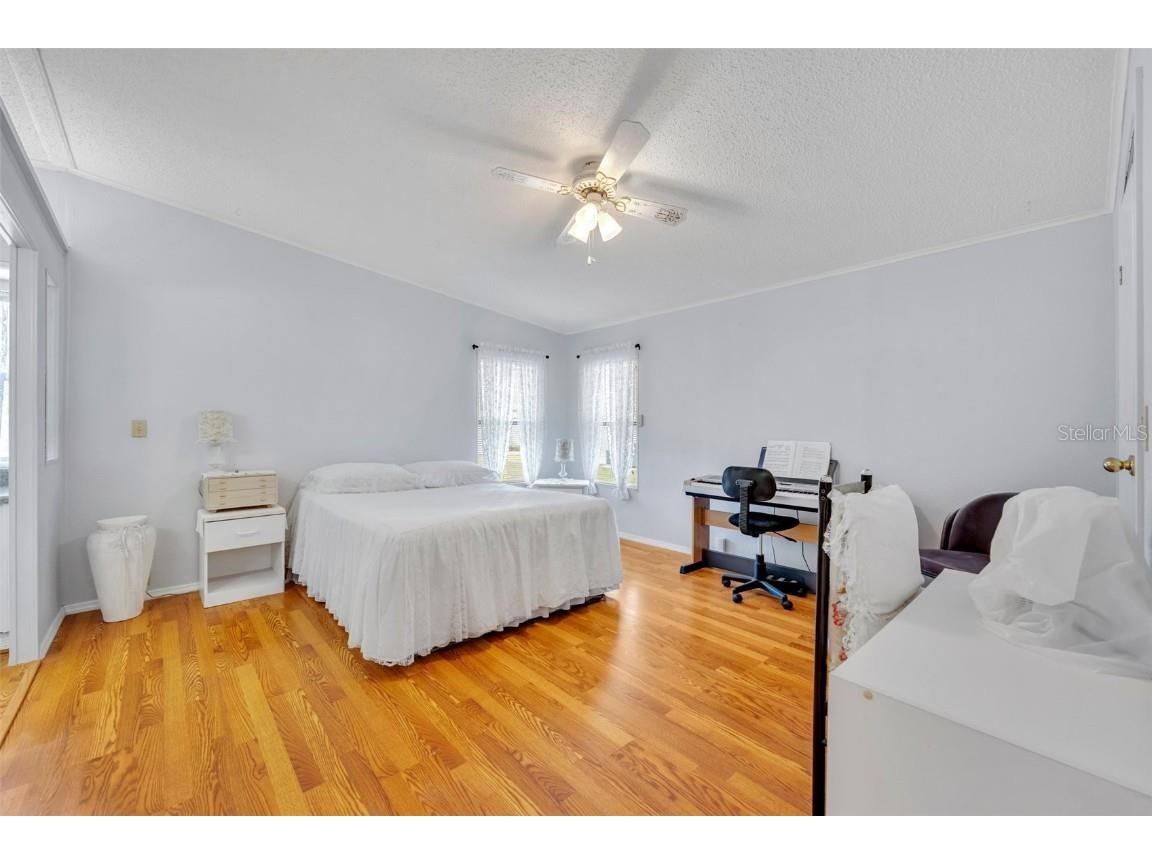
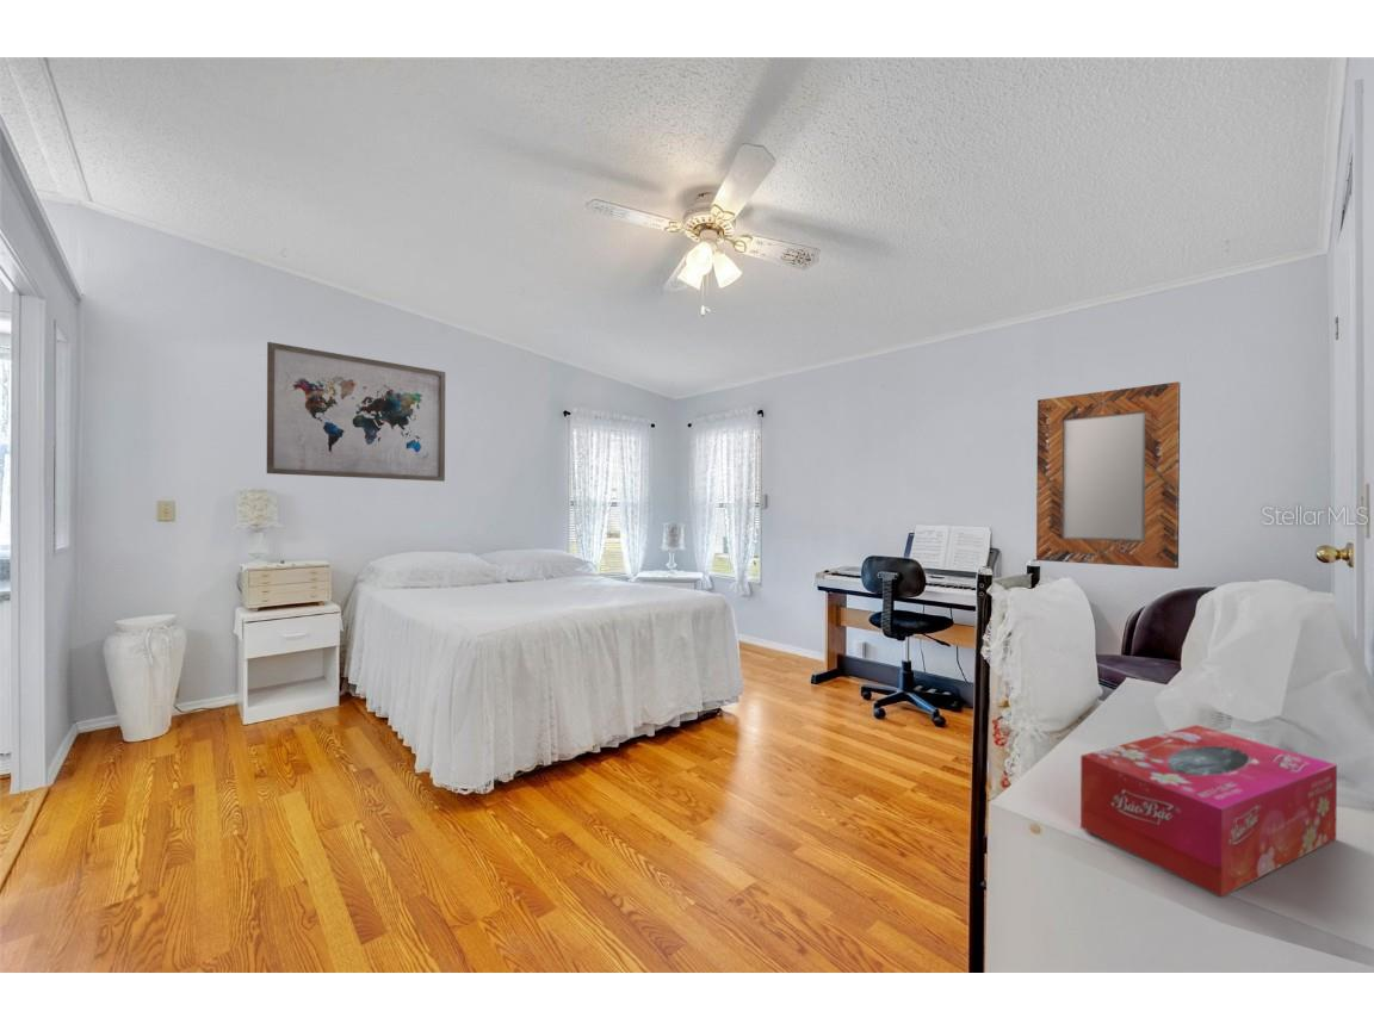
+ tissue box [1079,724,1338,898]
+ home mirror [1035,380,1181,570]
+ wall art [266,341,446,483]
